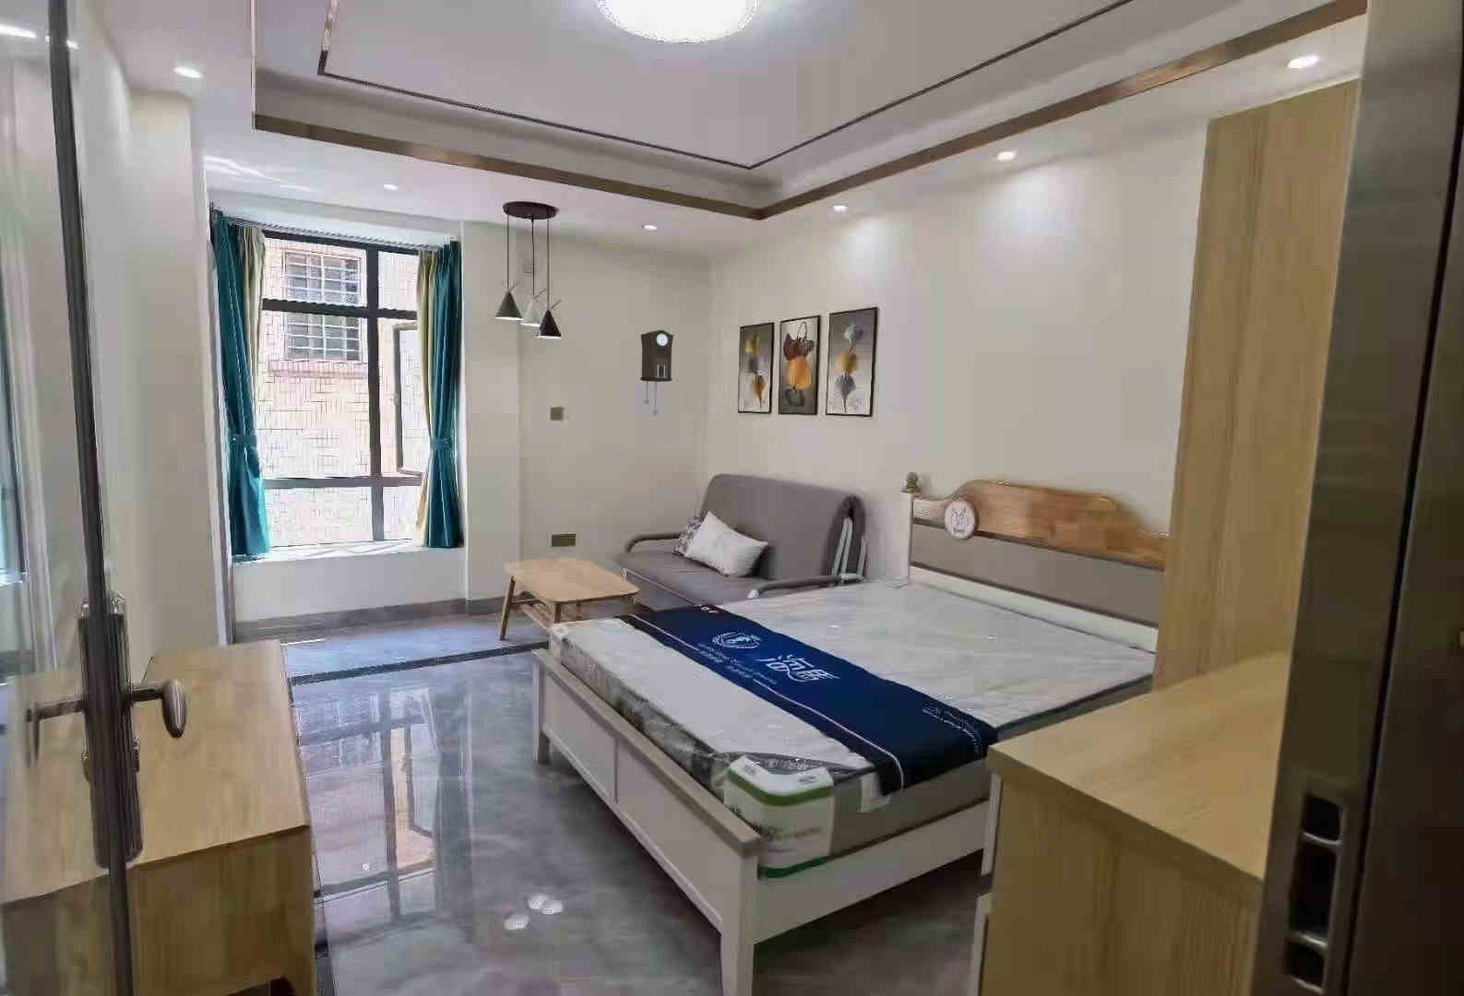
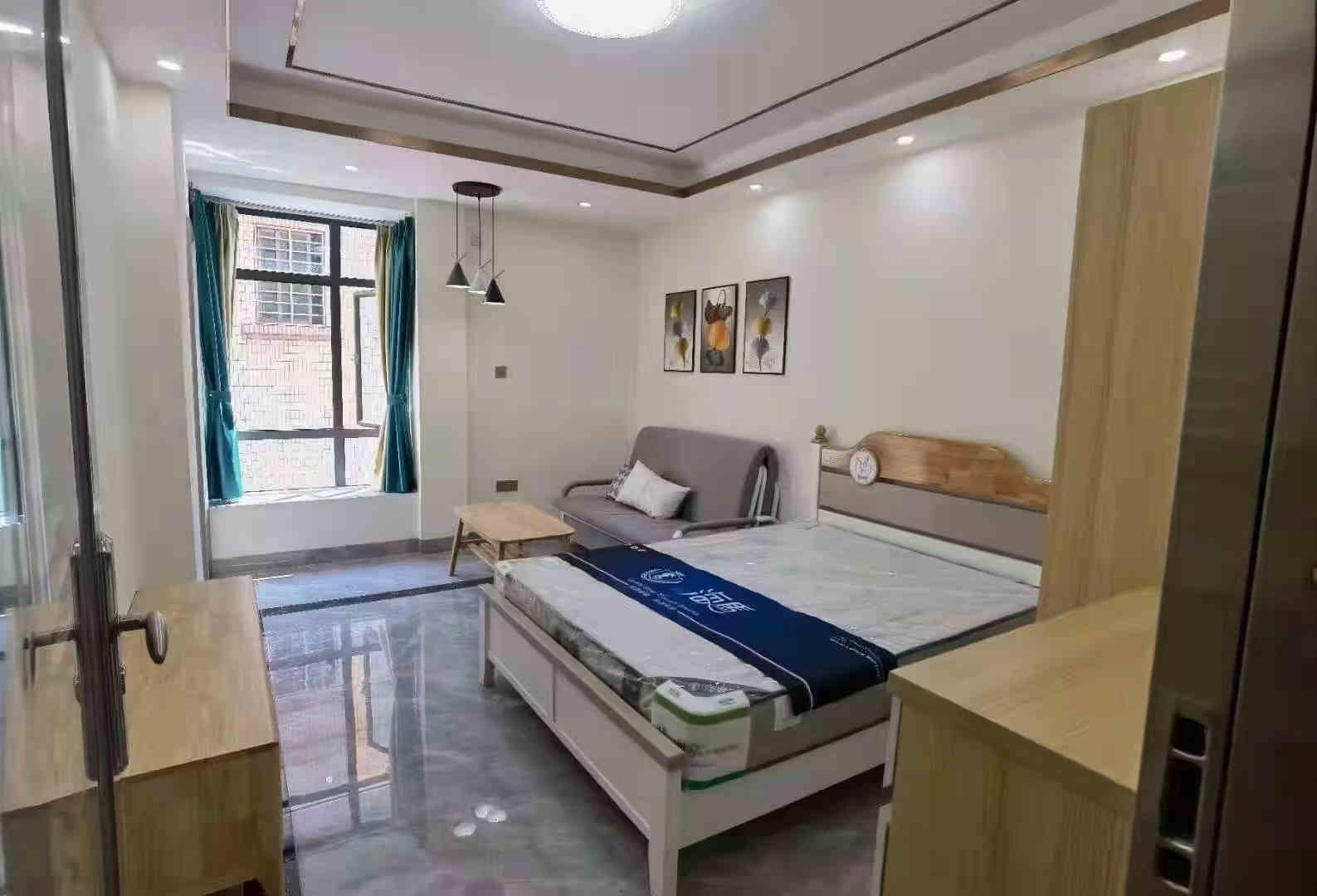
- pendulum clock [639,329,675,416]
